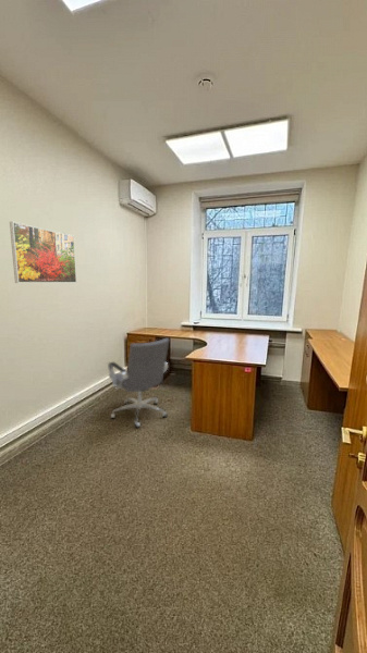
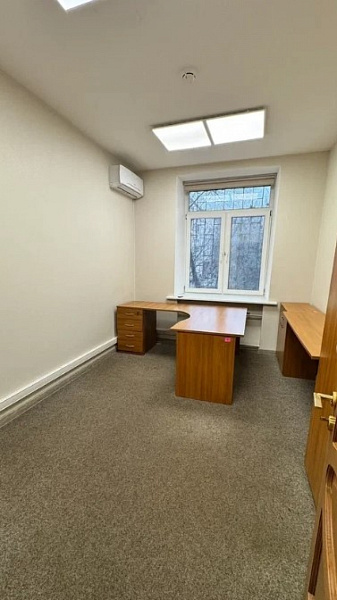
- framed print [9,221,77,284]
- office chair [107,337,170,430]
